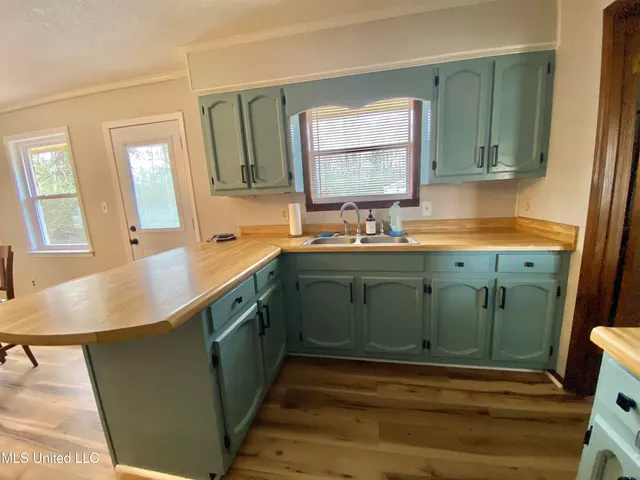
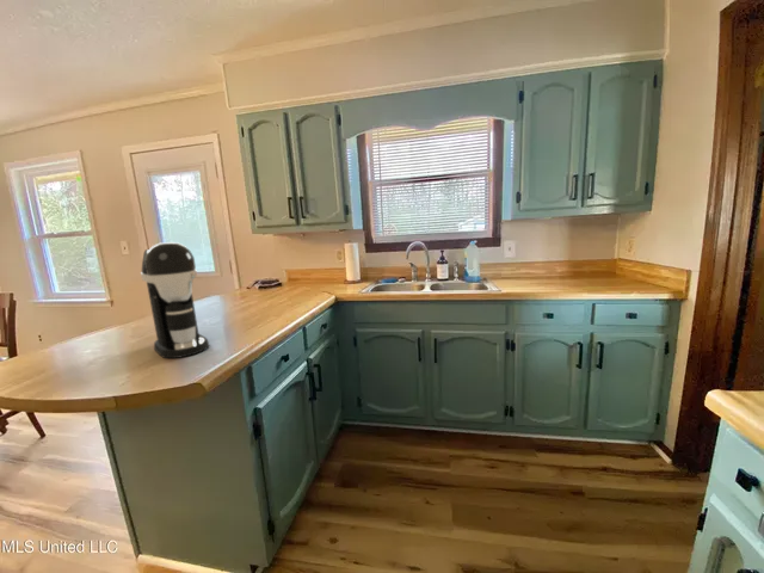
+ coffee maker [140,241,210,359]
